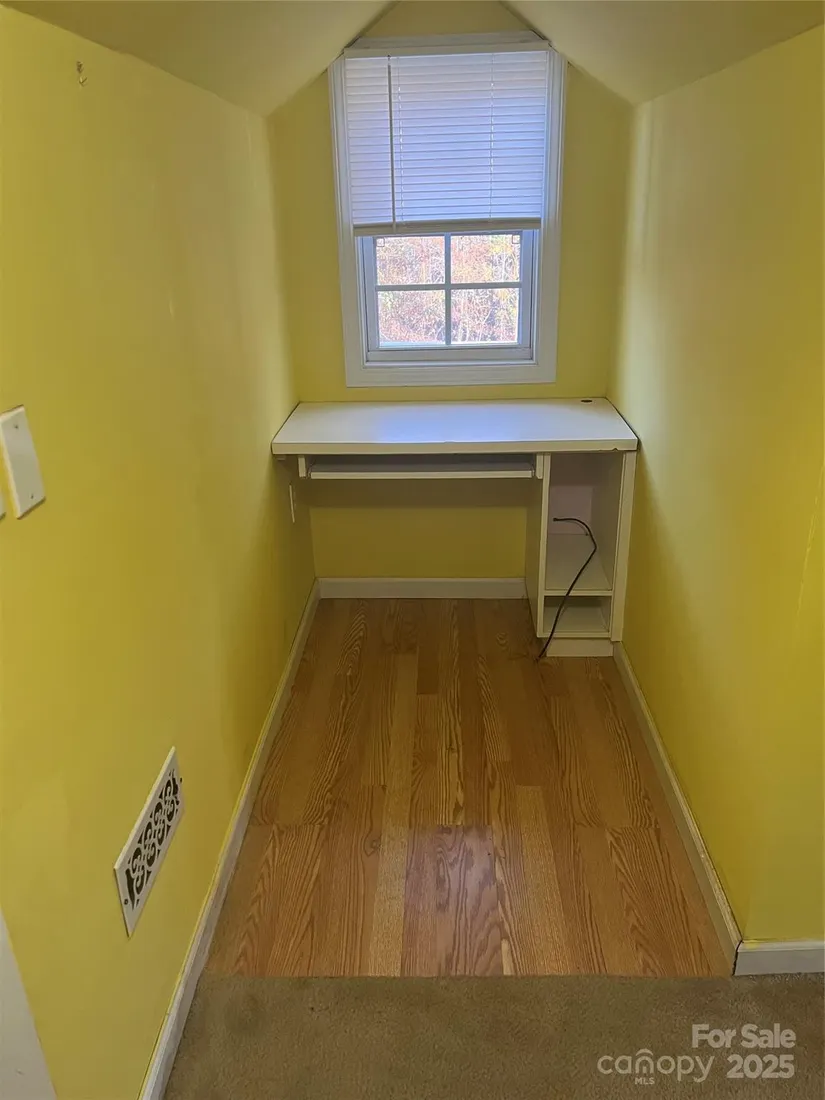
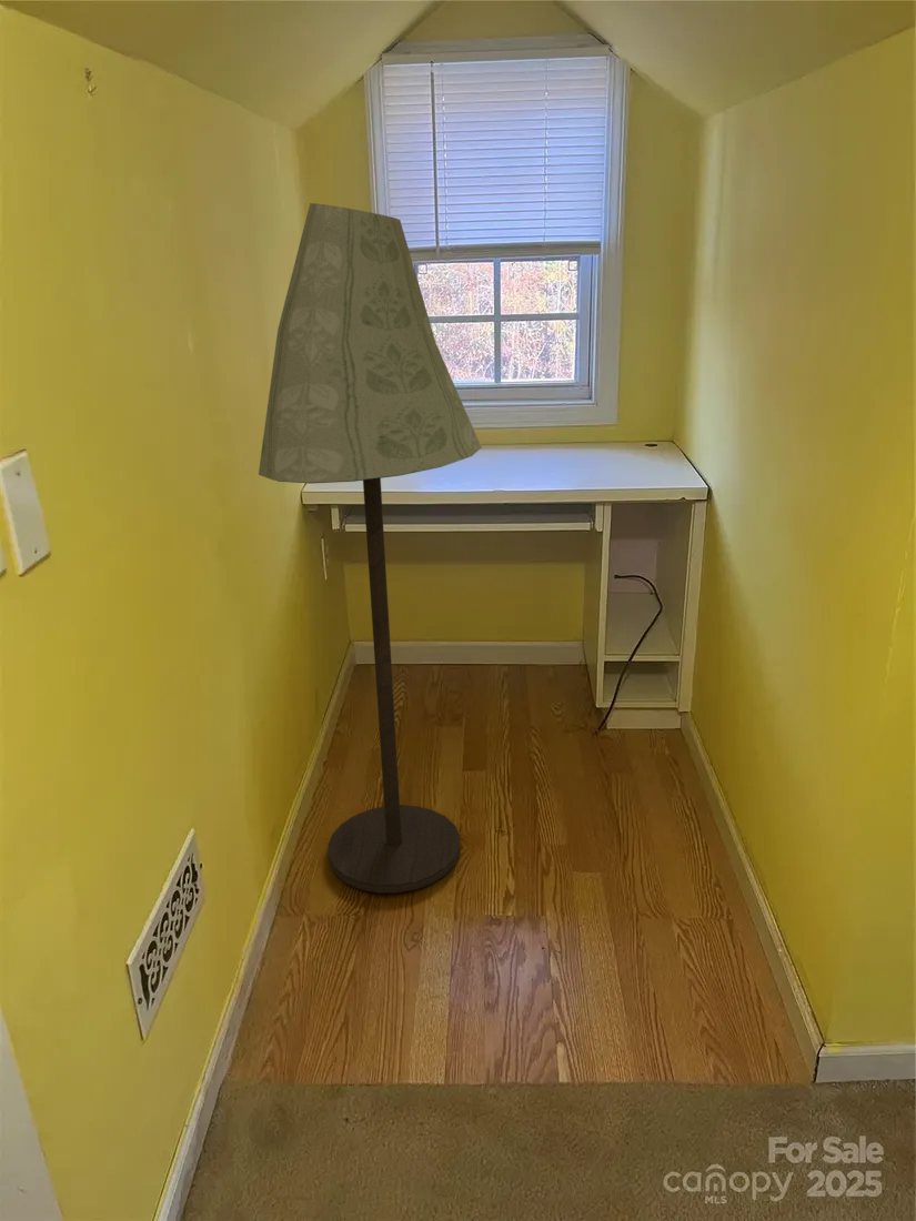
+ floor lamp [258,202,483,895]
